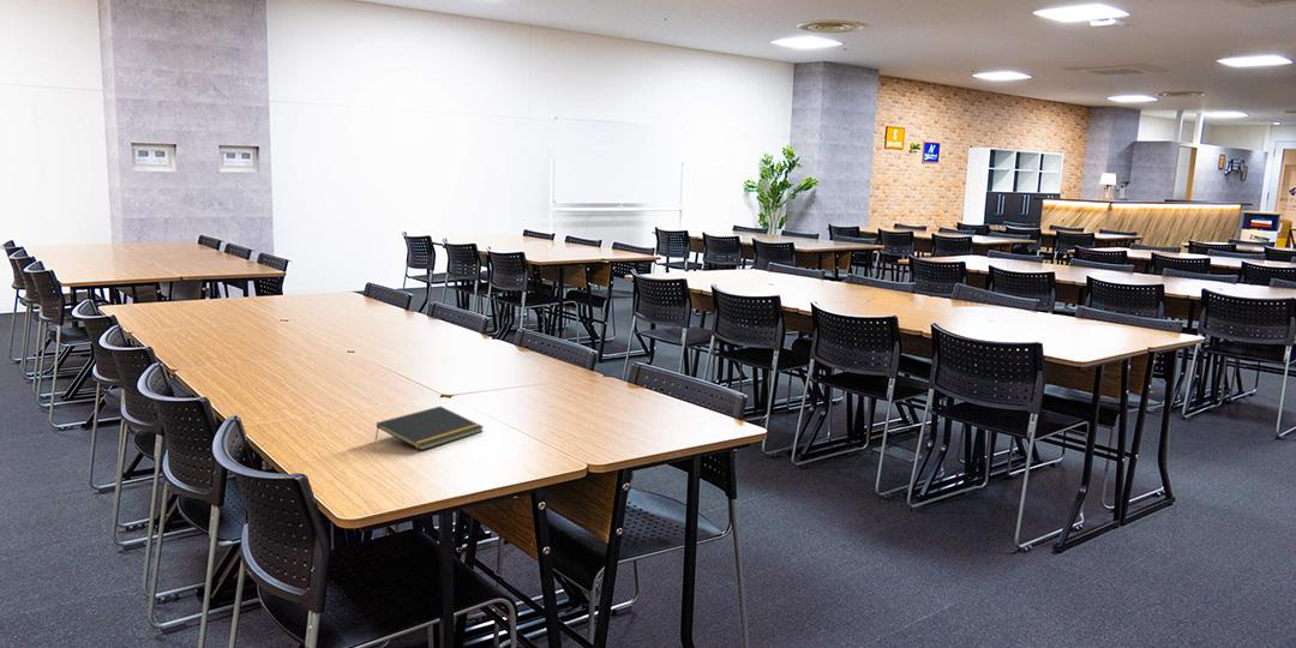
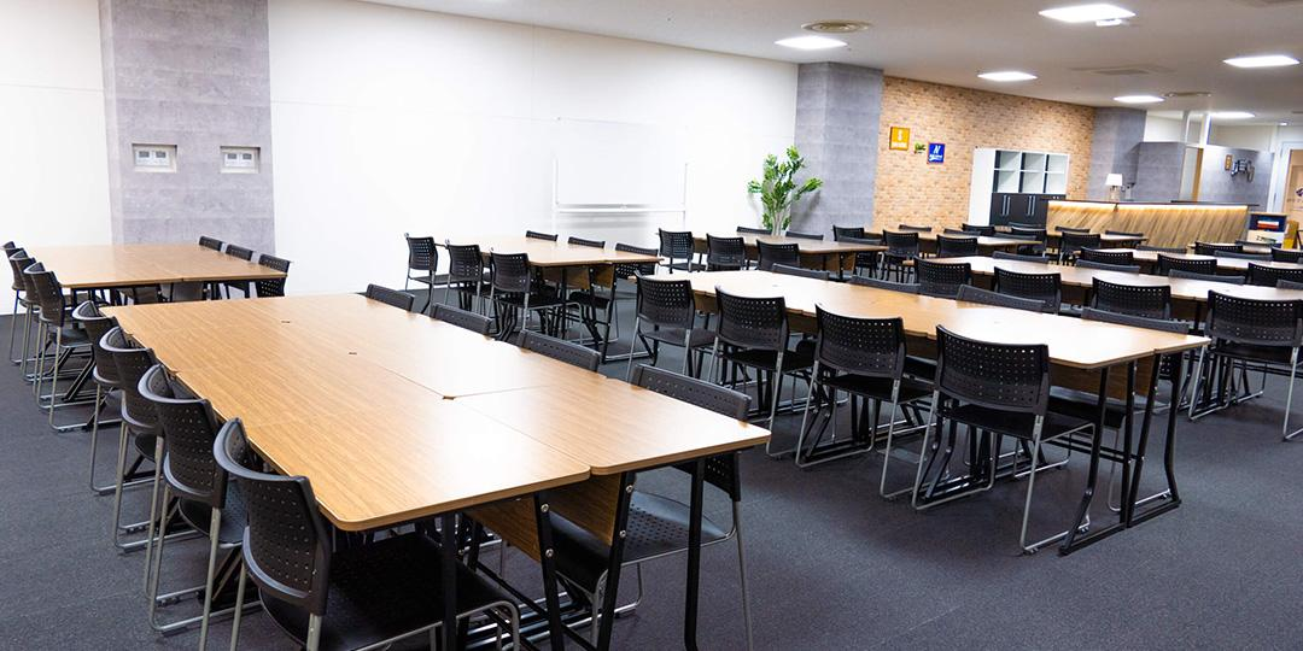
- notepad [374,406,485,451]
